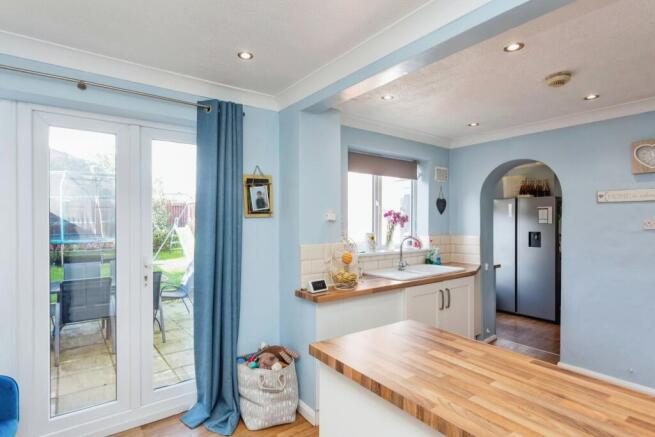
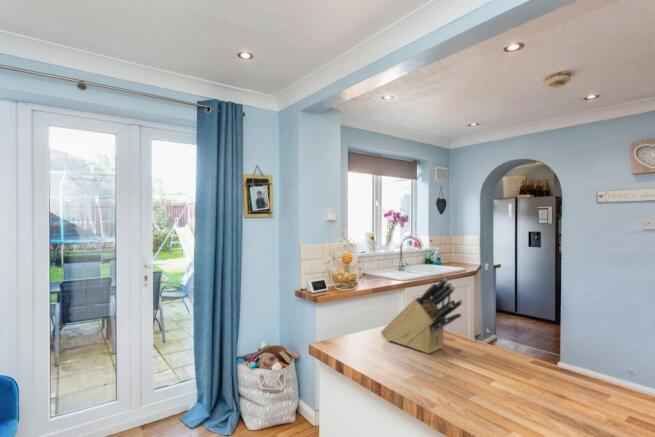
+ knife block [379,277,464,355]
